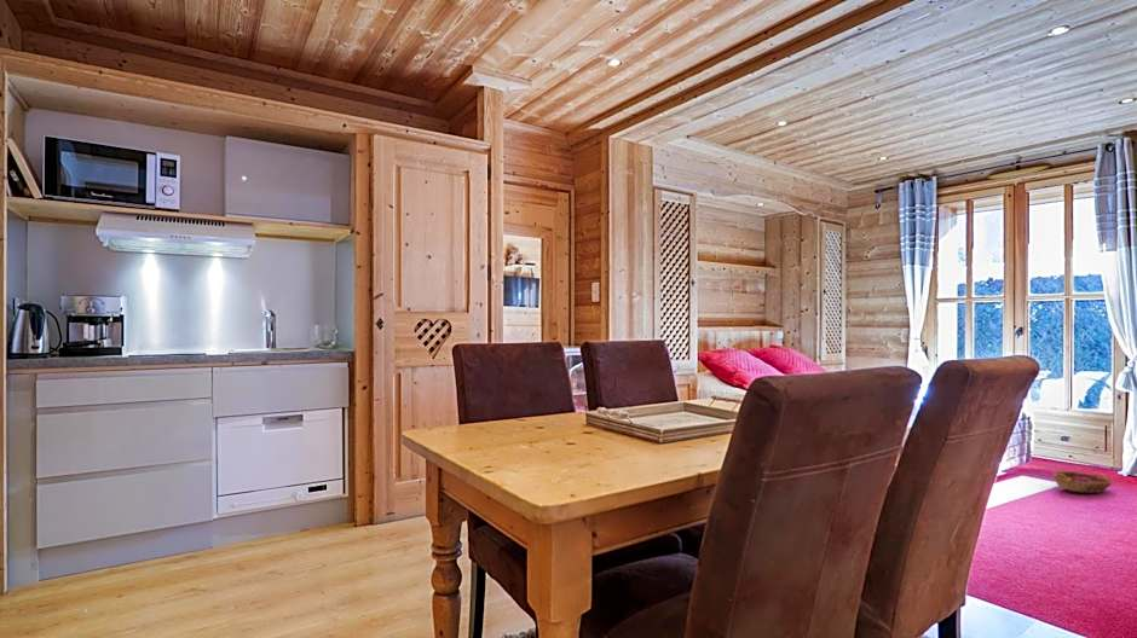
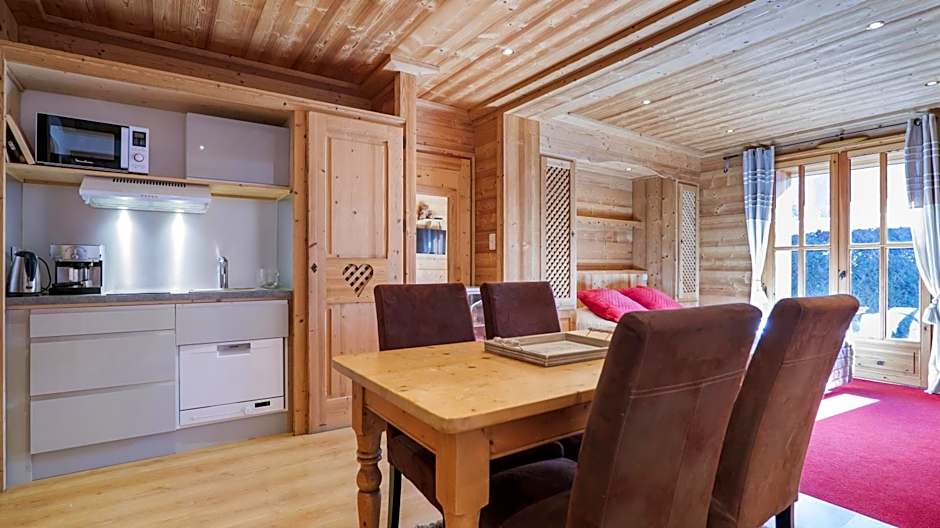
- basket [1051,470,1113,494]
